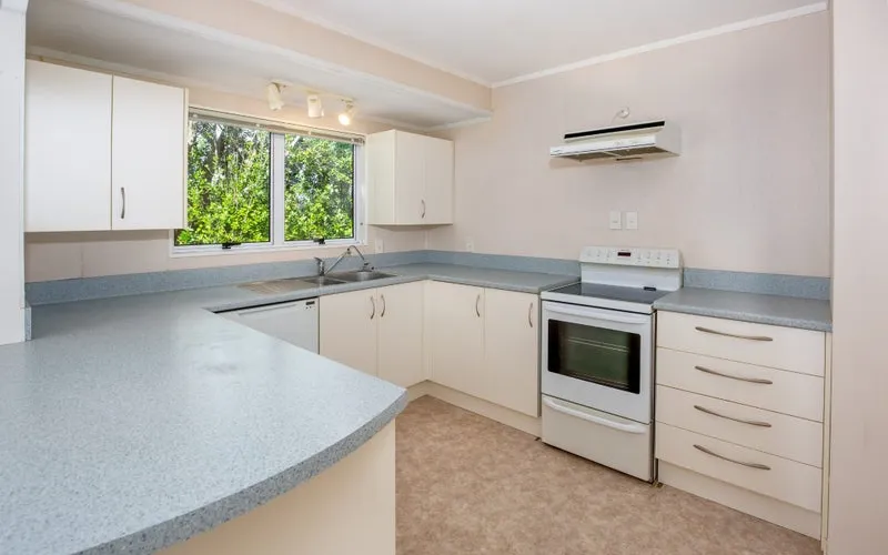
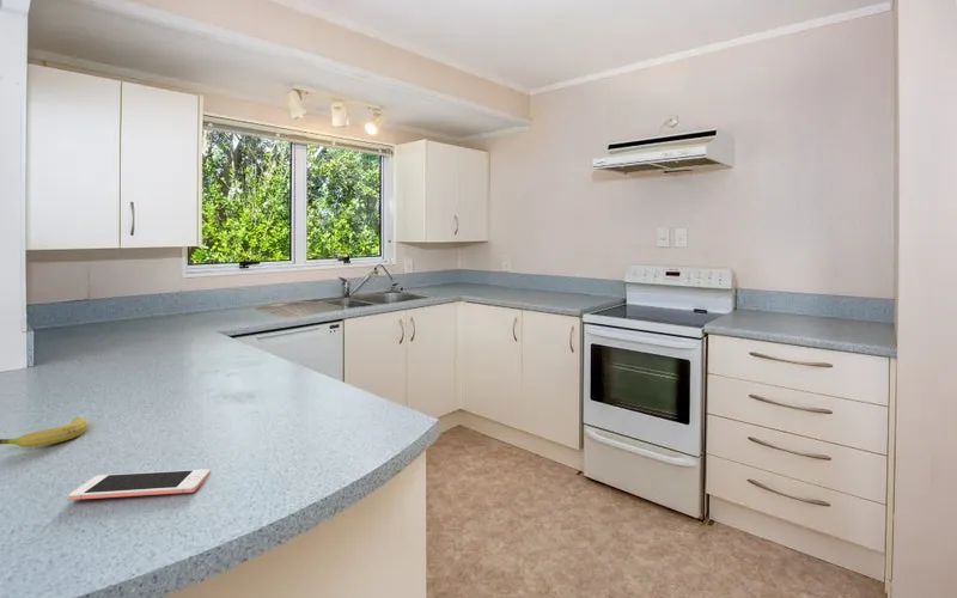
+ cell phone [68,468,212,501]
+ fruit [0,416,89,448]
